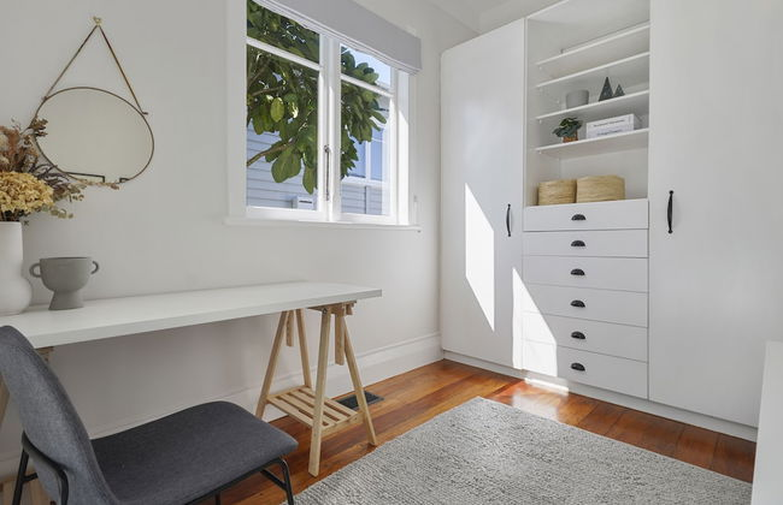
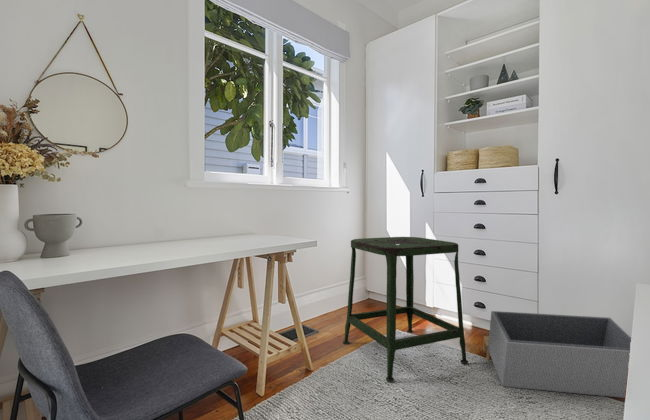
+ storage bin [482,310,632,399]
+ stool [342,236,469,383]
